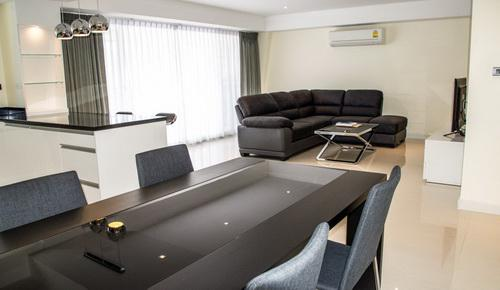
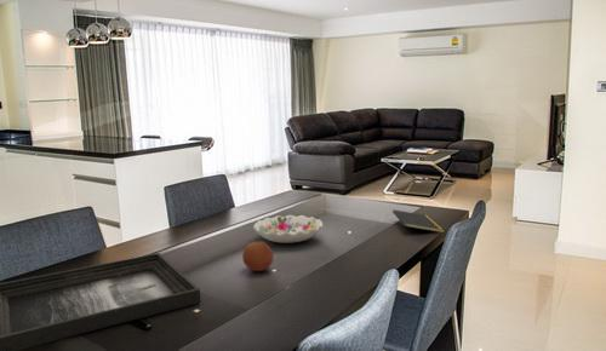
+ fruit [241,240,275,272]
+ picture frame [0,252,201,351]
+ notepad [391,208,446,236]
+ decorative bowl [252,214,324,244]
